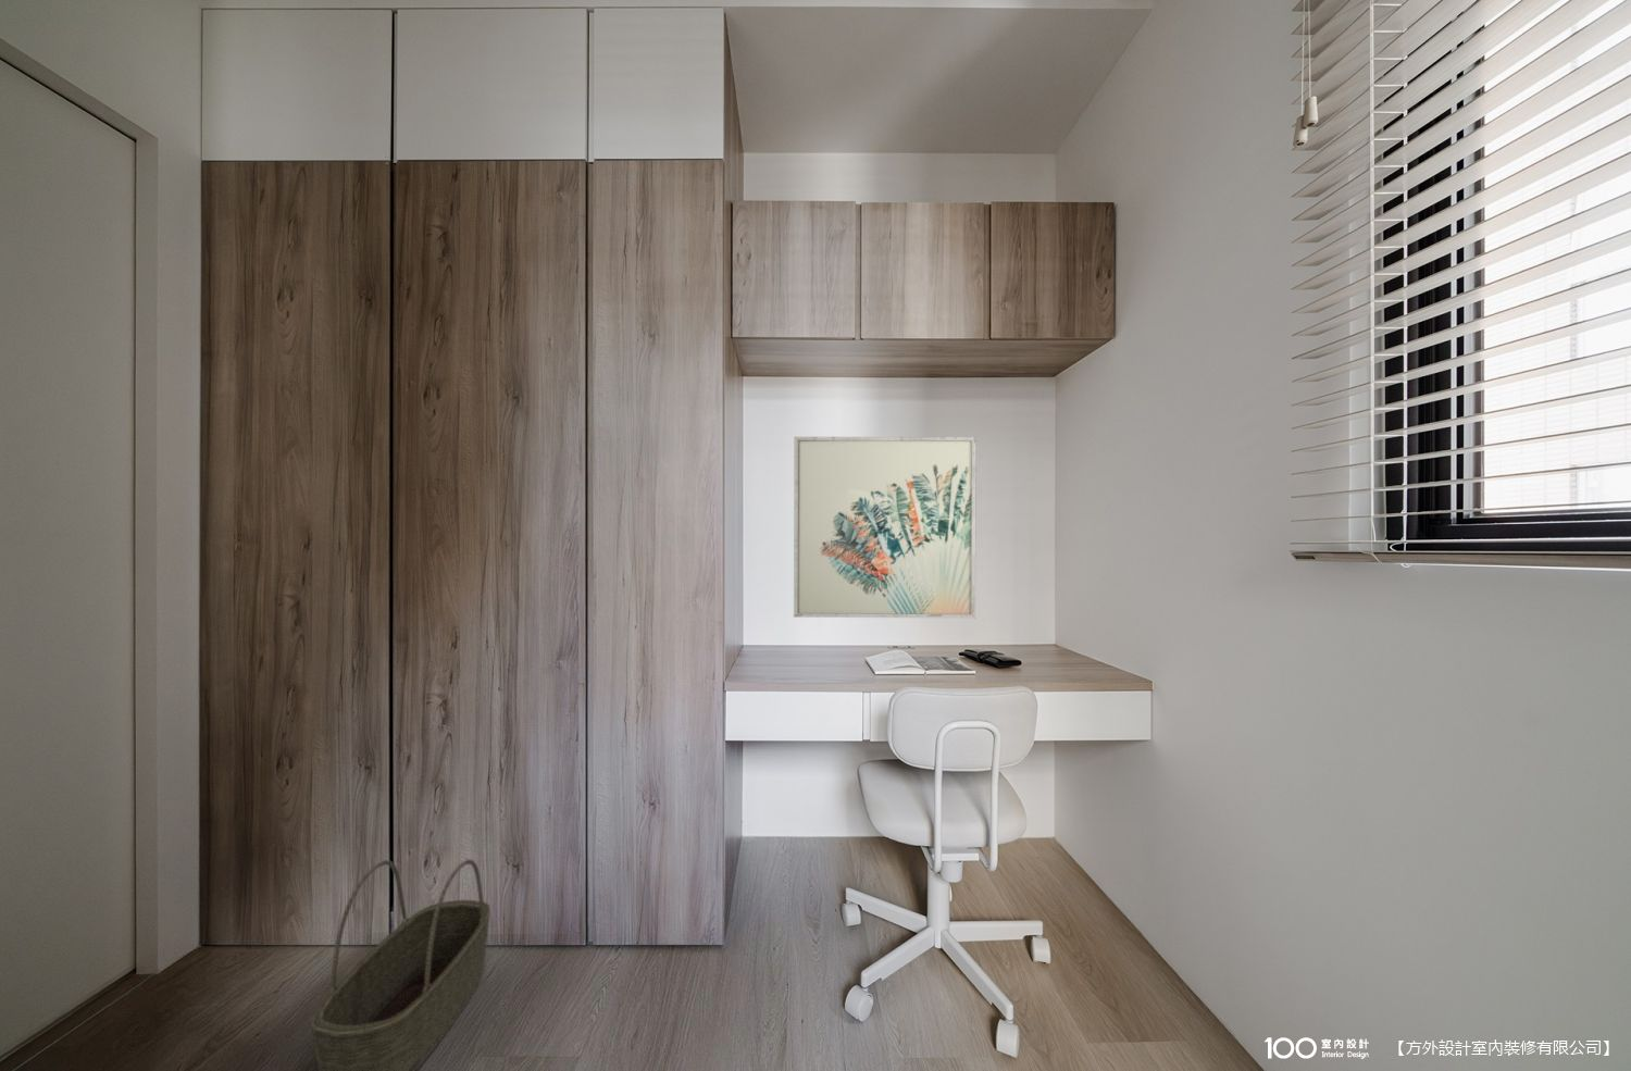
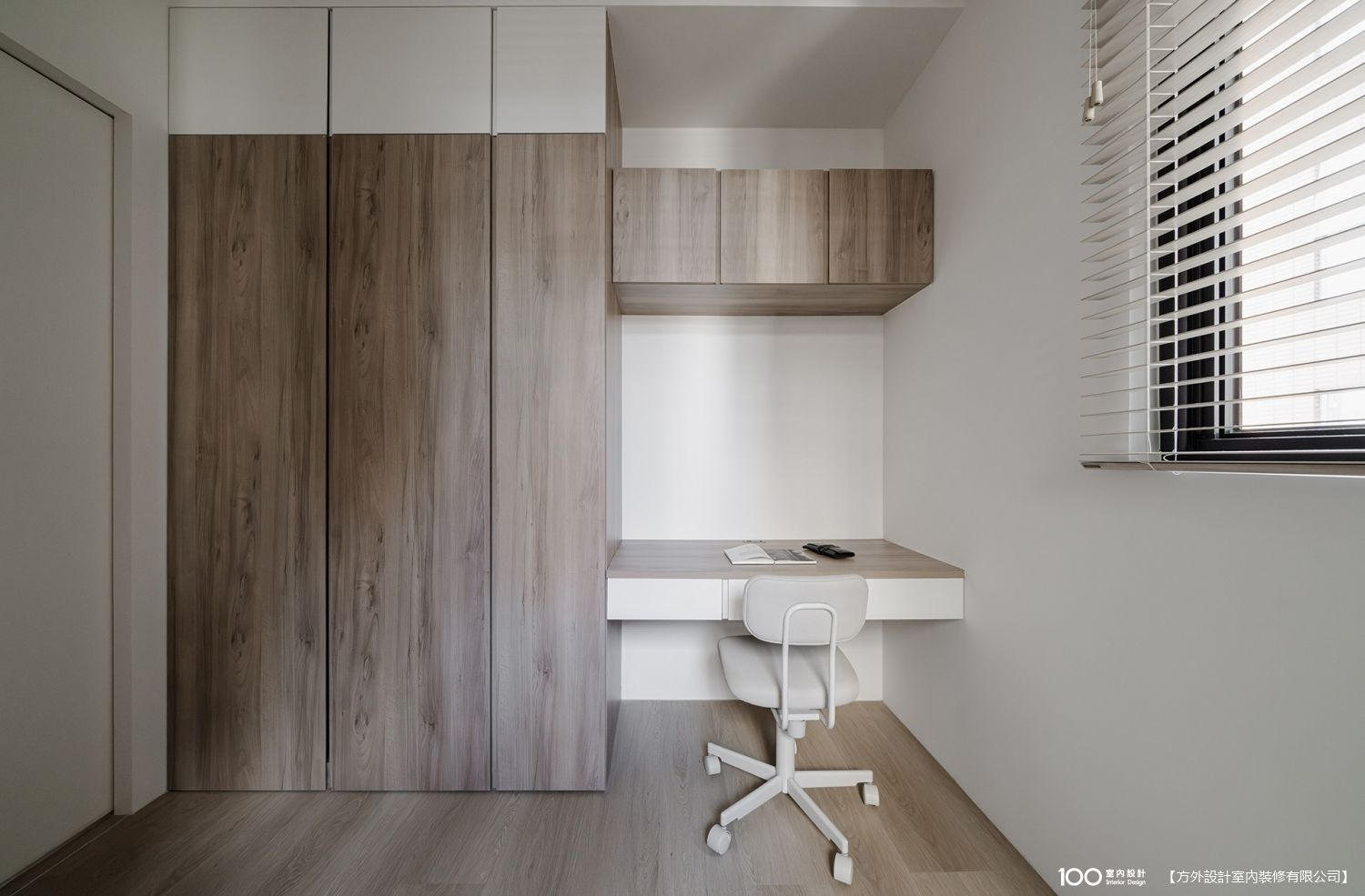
- wall art [792,436,977,619]
- basket [309,858,491,1071]
